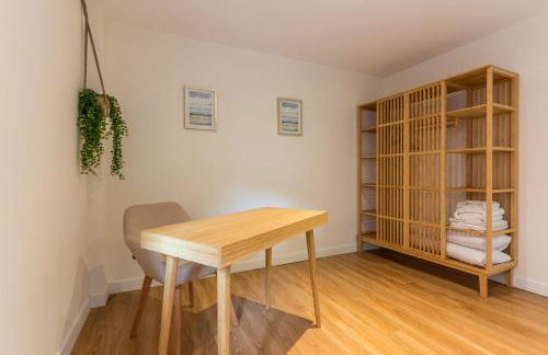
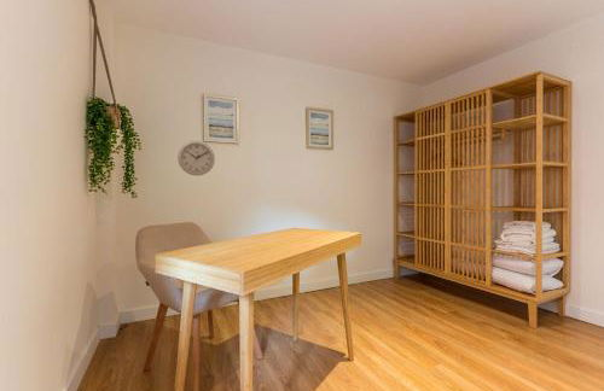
+ wall clock [176,140,216,177]
